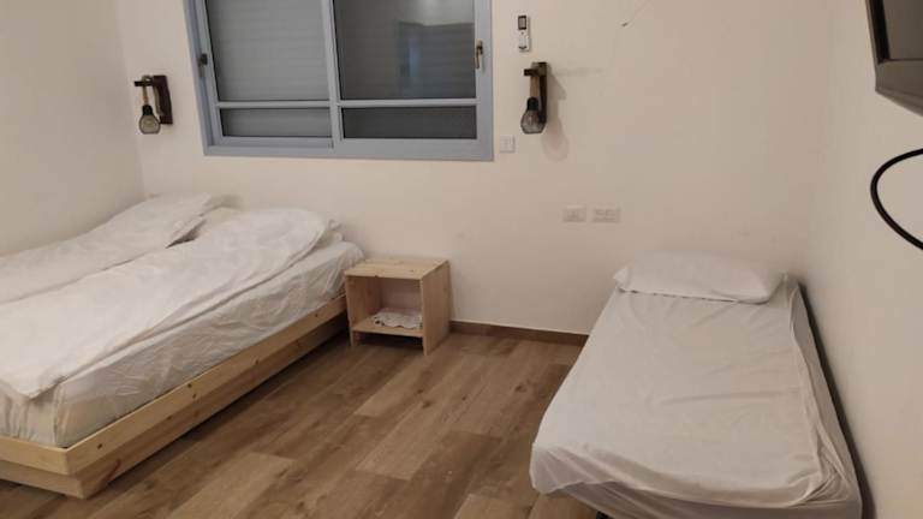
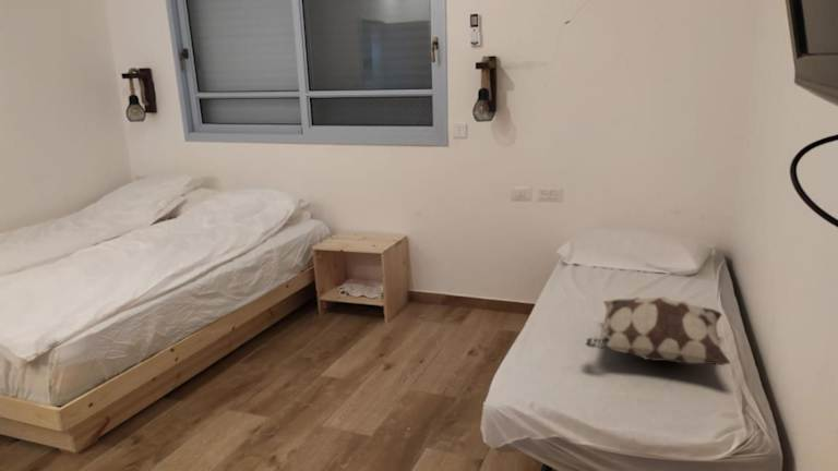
+ decorative pillow [584,295,731,366]
